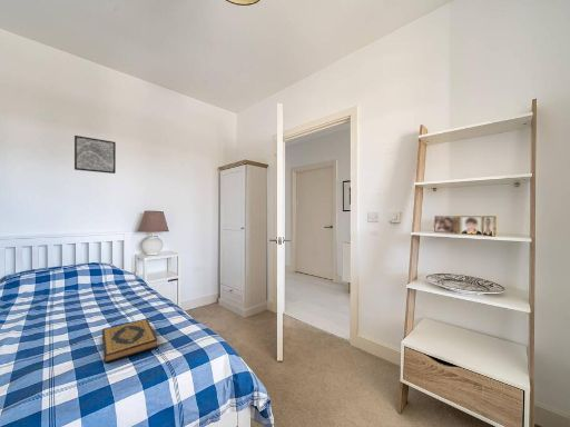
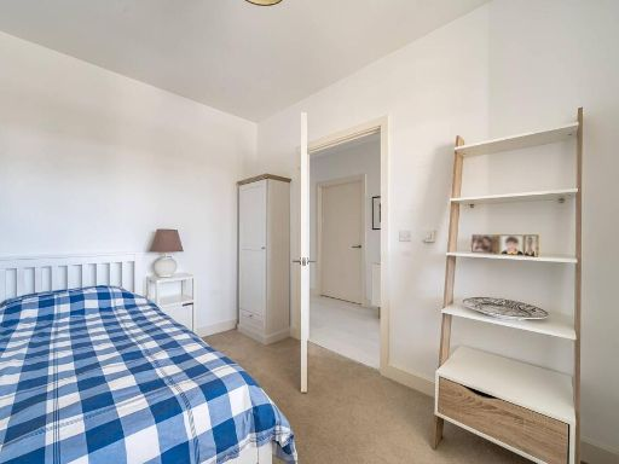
- hardback book [101,318,158,364]
- wall art [73,135,117,175]
